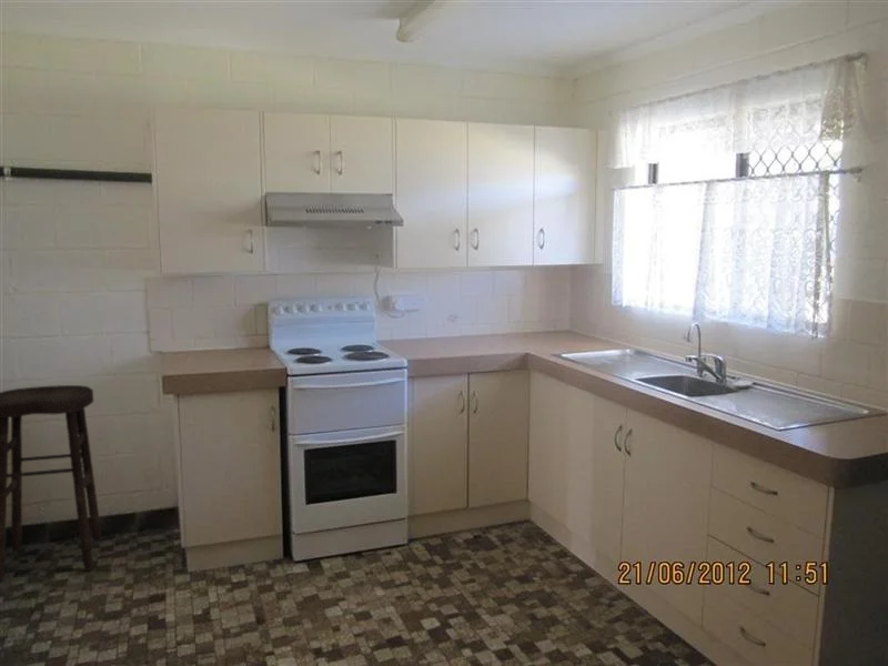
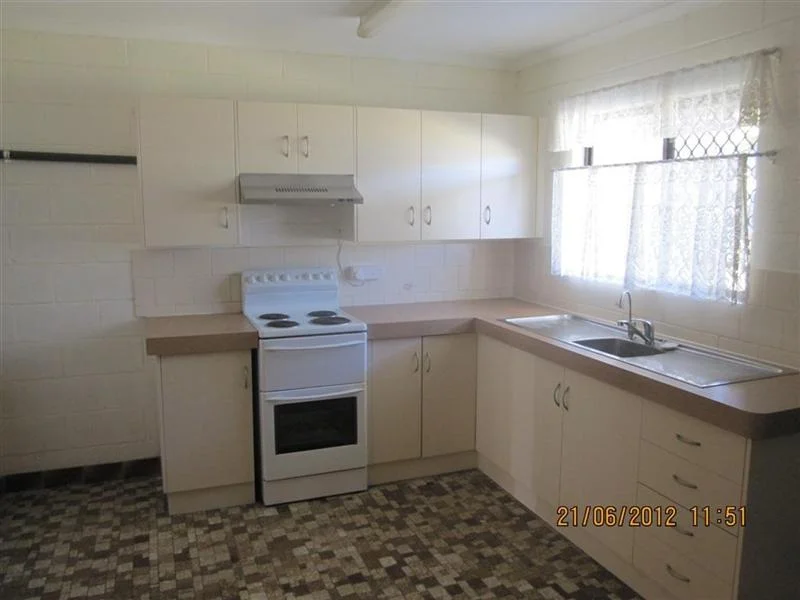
- stool [0,384,102,583]
